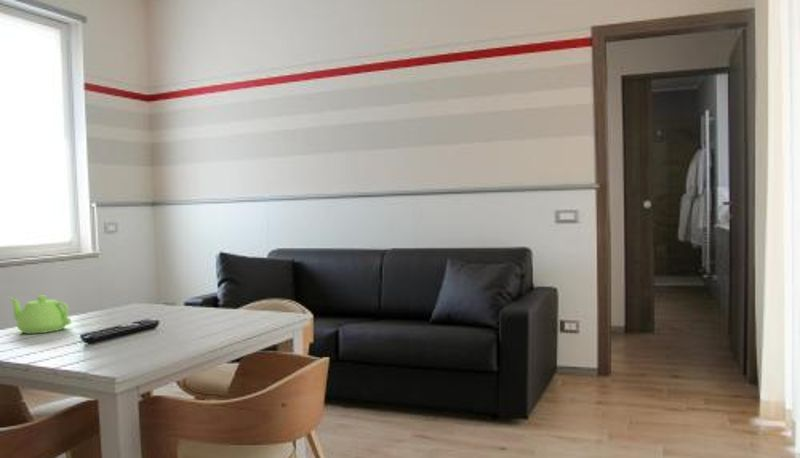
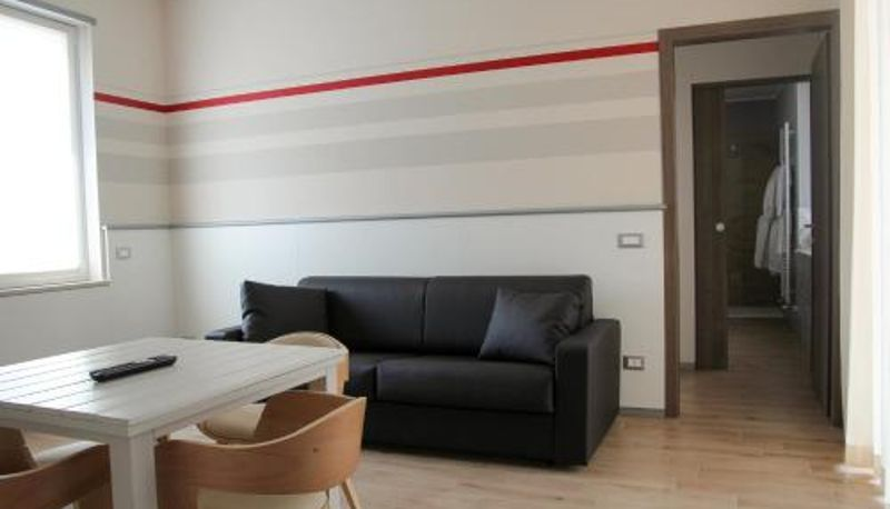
- teapot [8,295,72,335]
